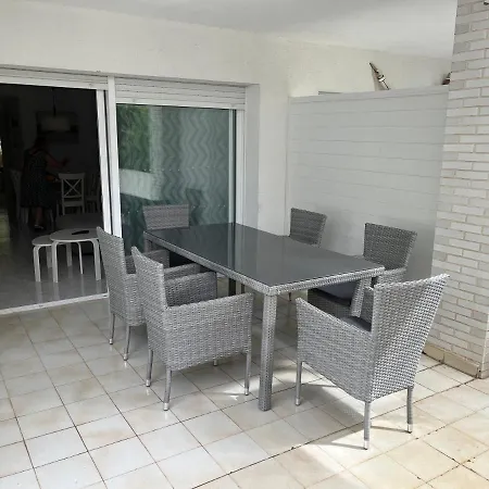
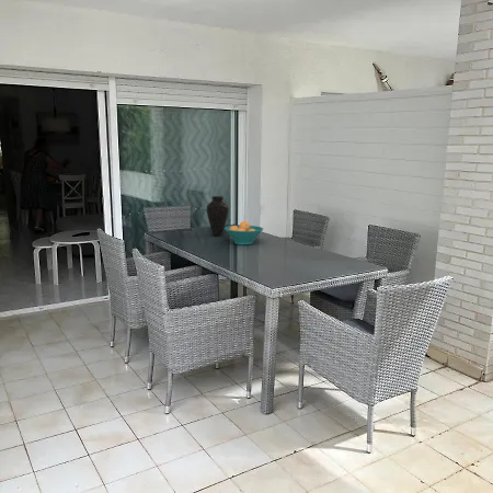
+ fruit bowl [223,220,264,245]
+ vase [206,195,230,237]
